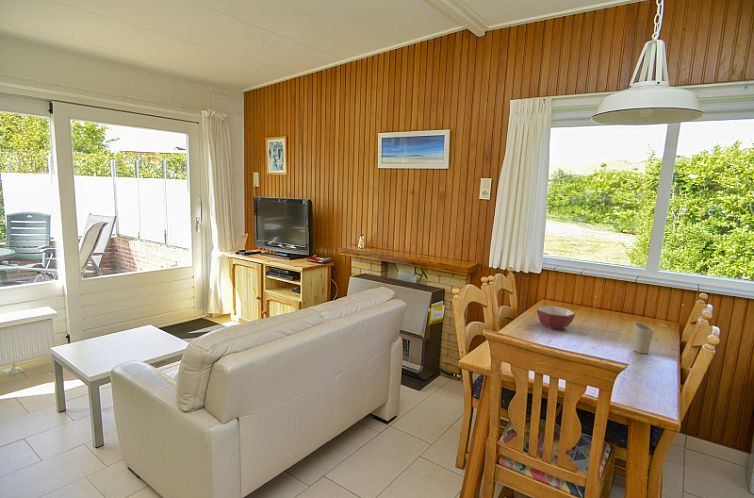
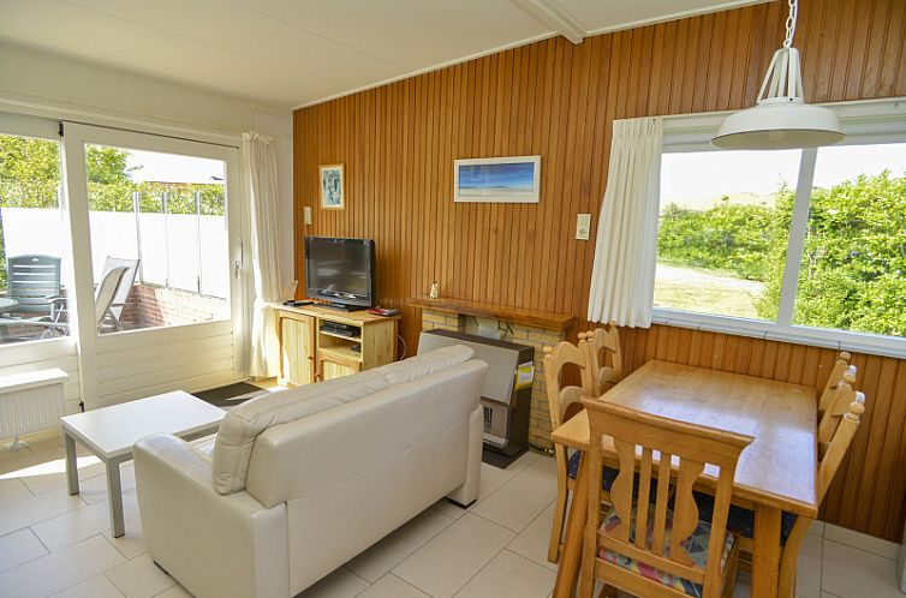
- cup [632,321,655,354]
- bowl [536,305,577,331]
